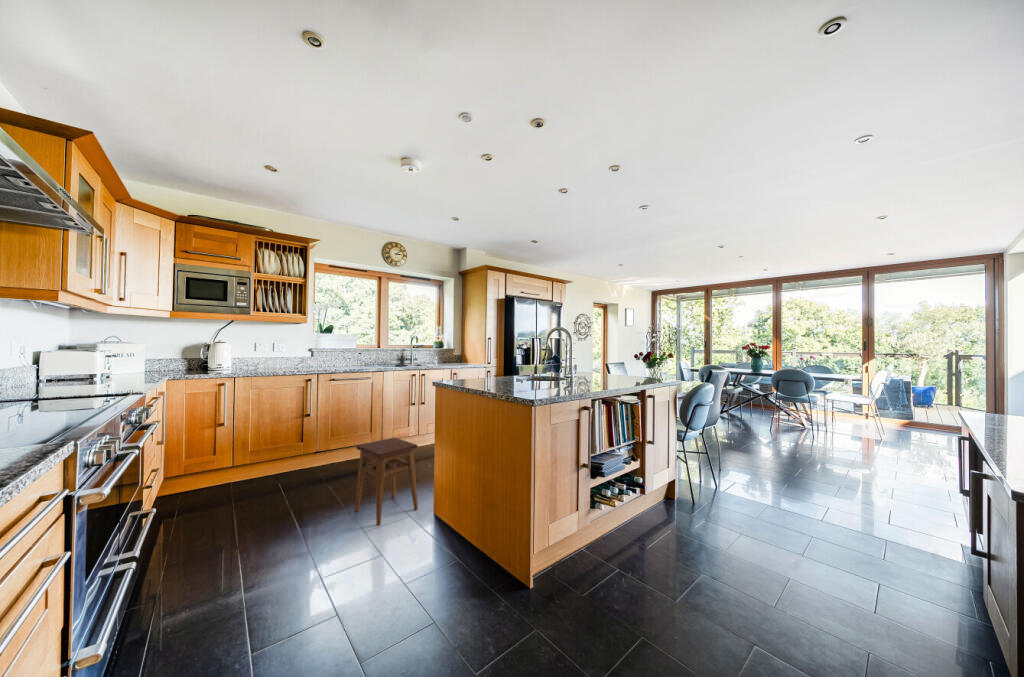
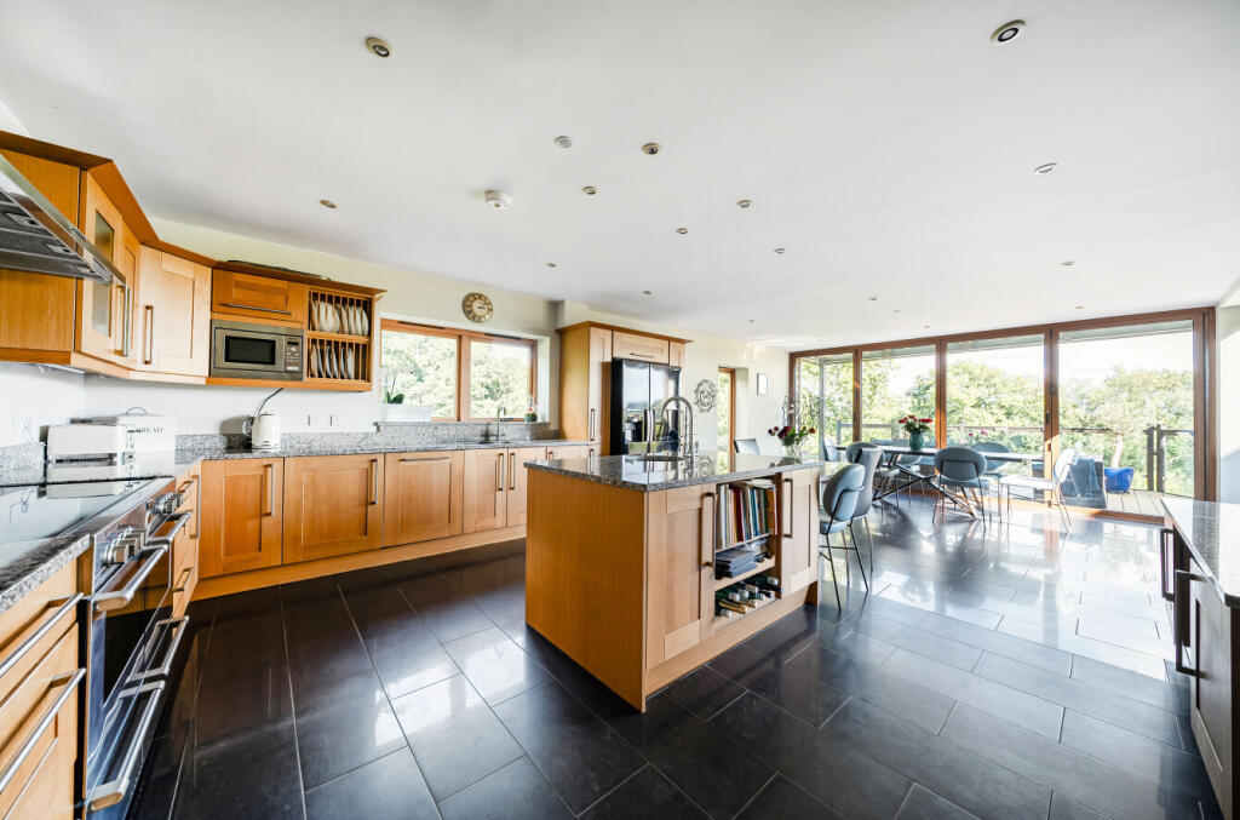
- stool [354,437,419,526]
